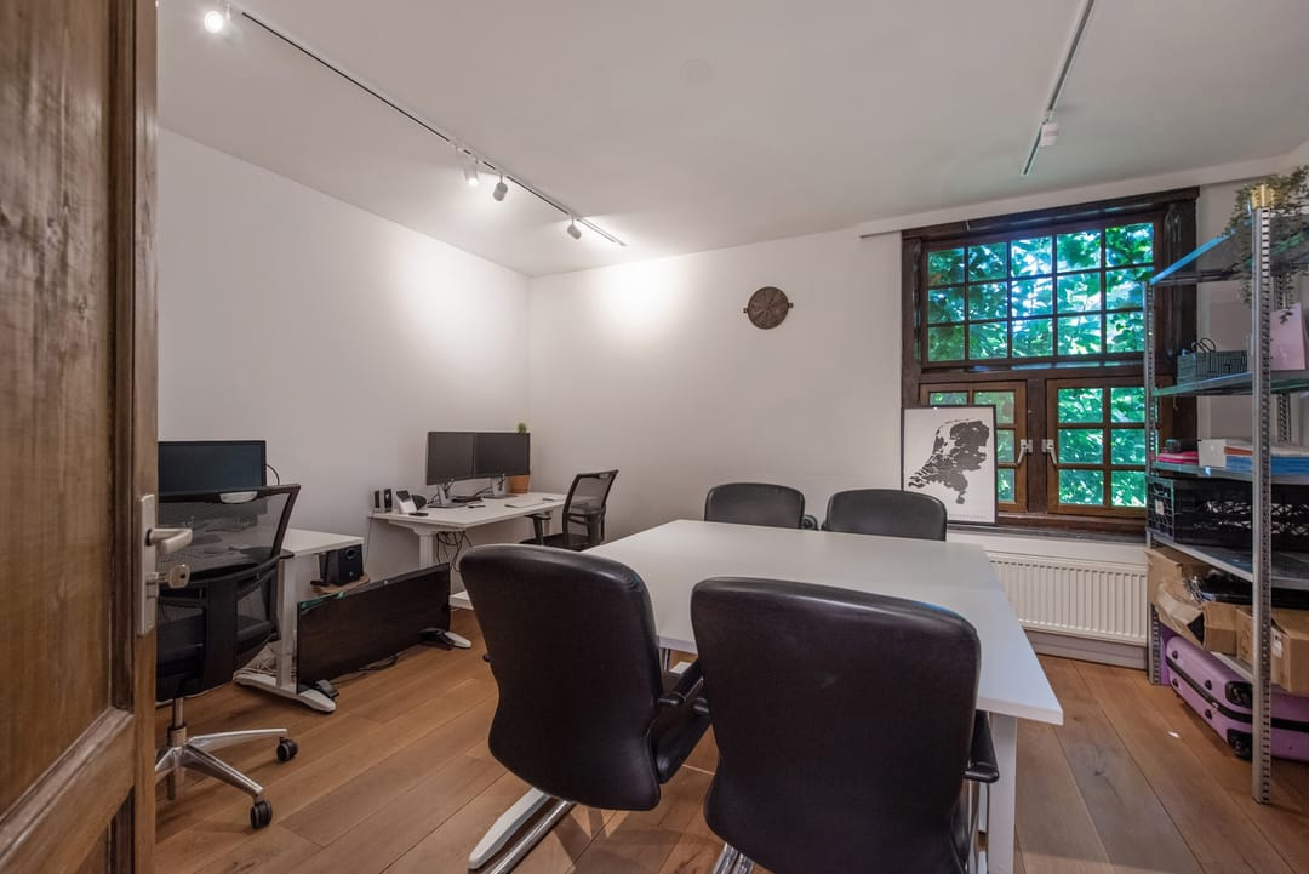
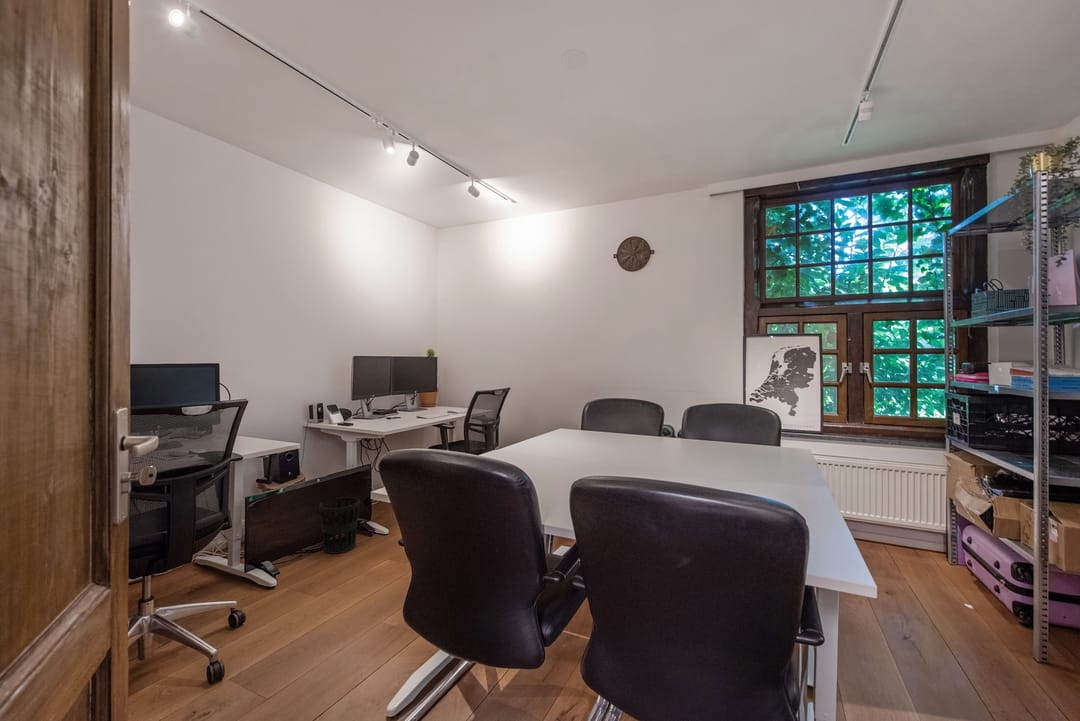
+ wastebasket [318,496,361,555]
